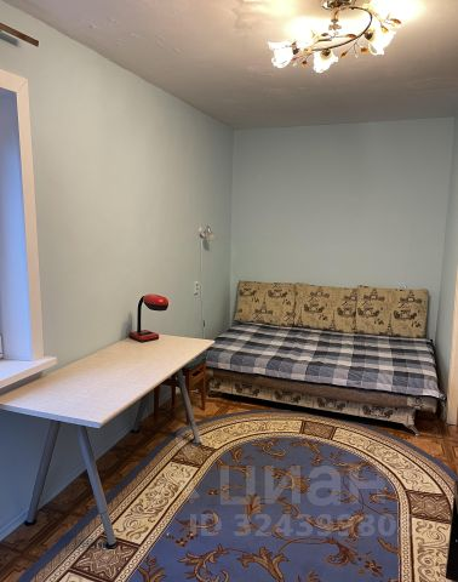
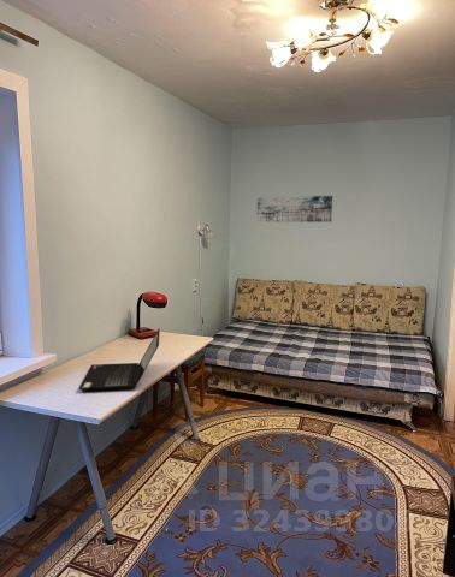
+ wall art [256,195,333,224]
+ laptop computer [78,327,160,392]
